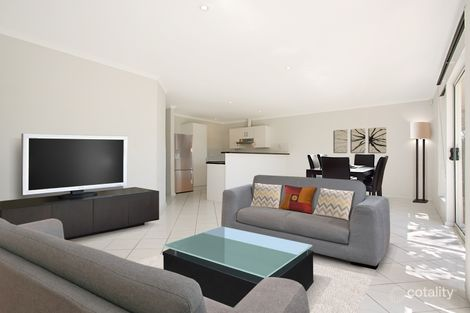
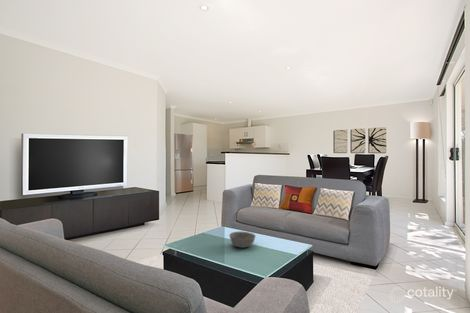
+ bowl [228,231,257,249]
